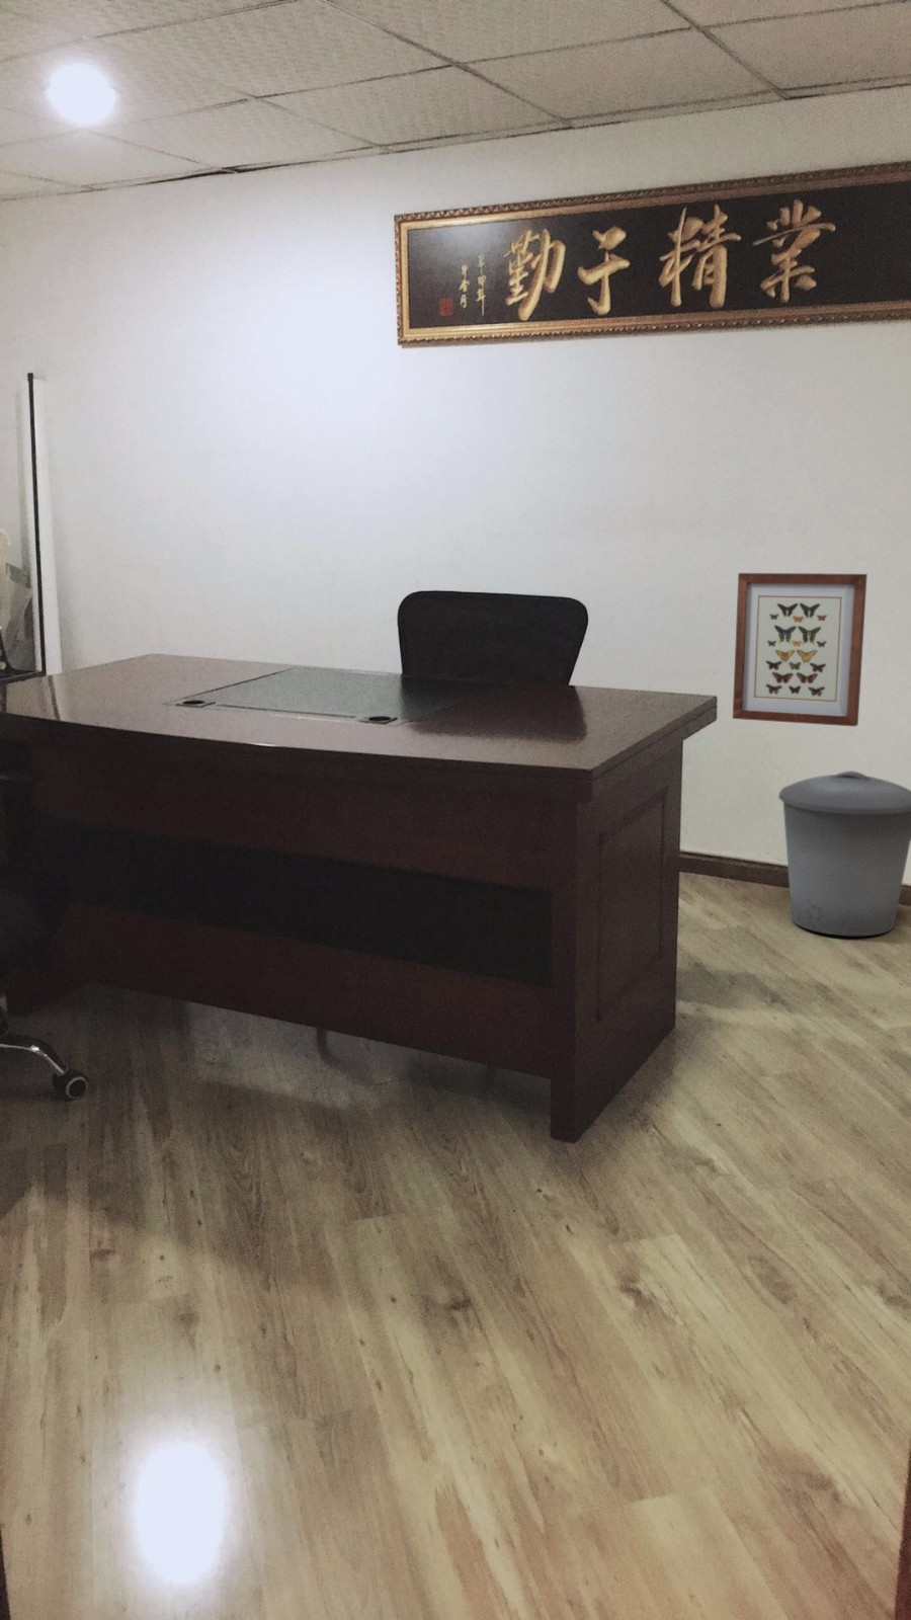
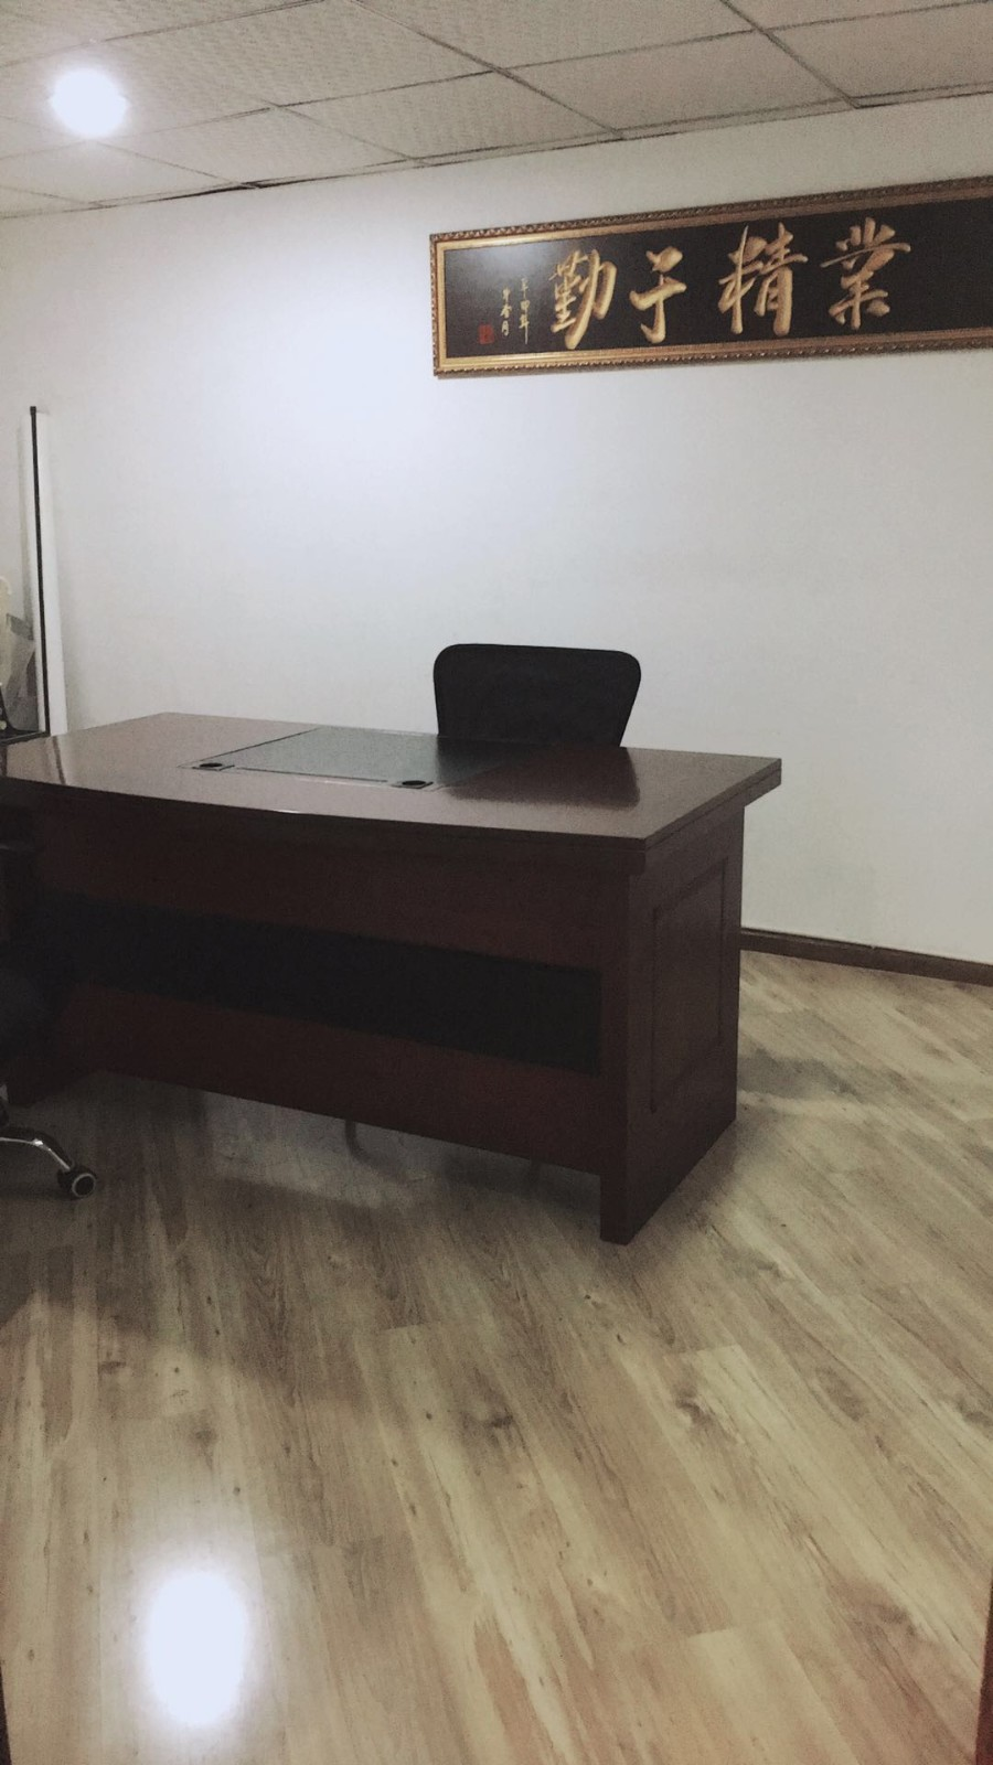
- trash can [778,770,911,937]
- wall art [732,572,869,727]
